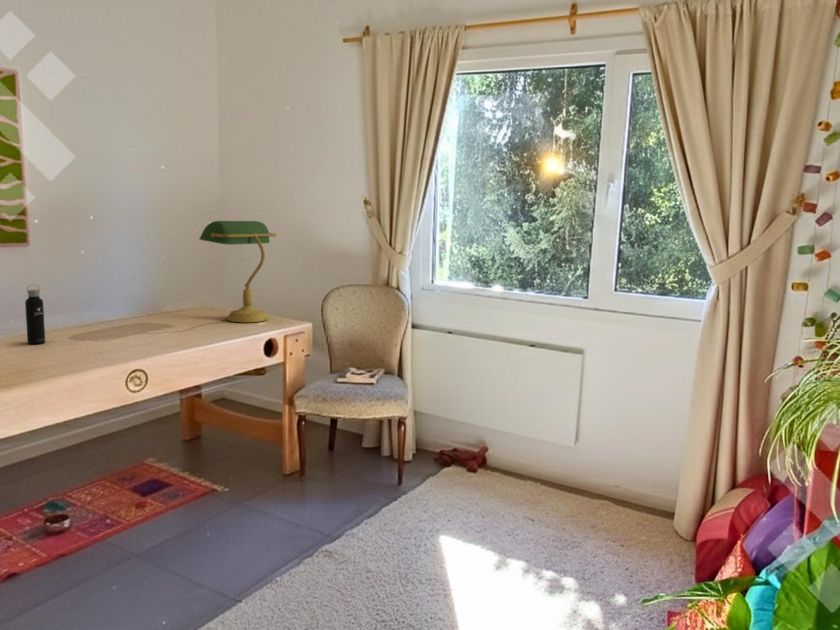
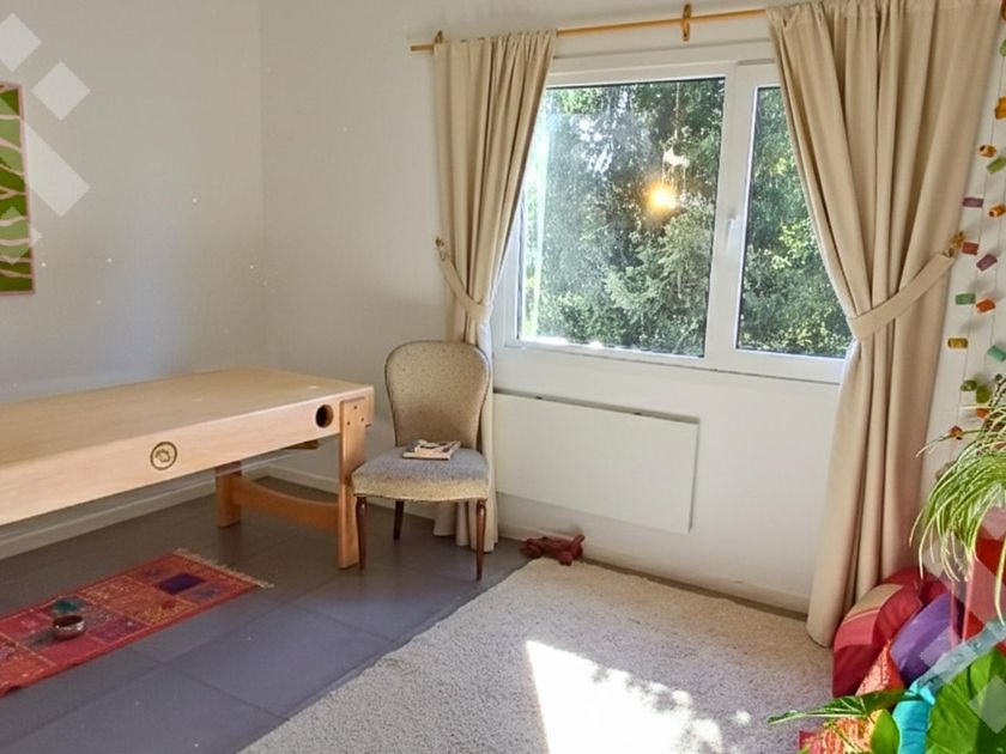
- water bottle [24,284,46,345]
- desk lamp [198,220,278,323]
